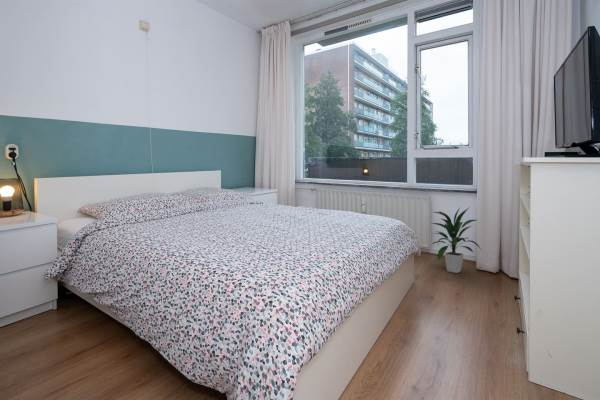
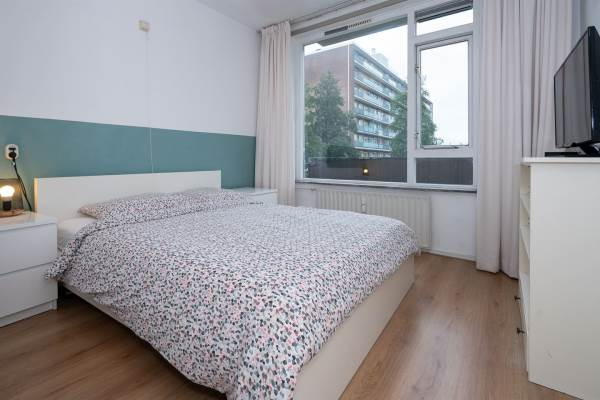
- indoor plant [431,205,483,274]
